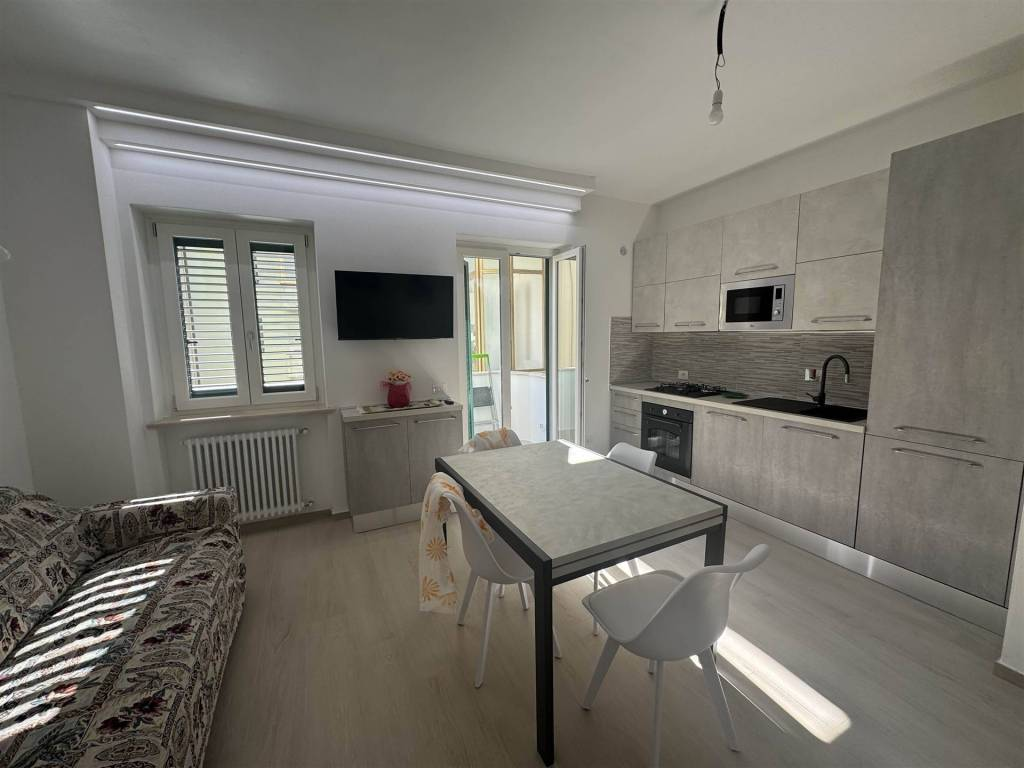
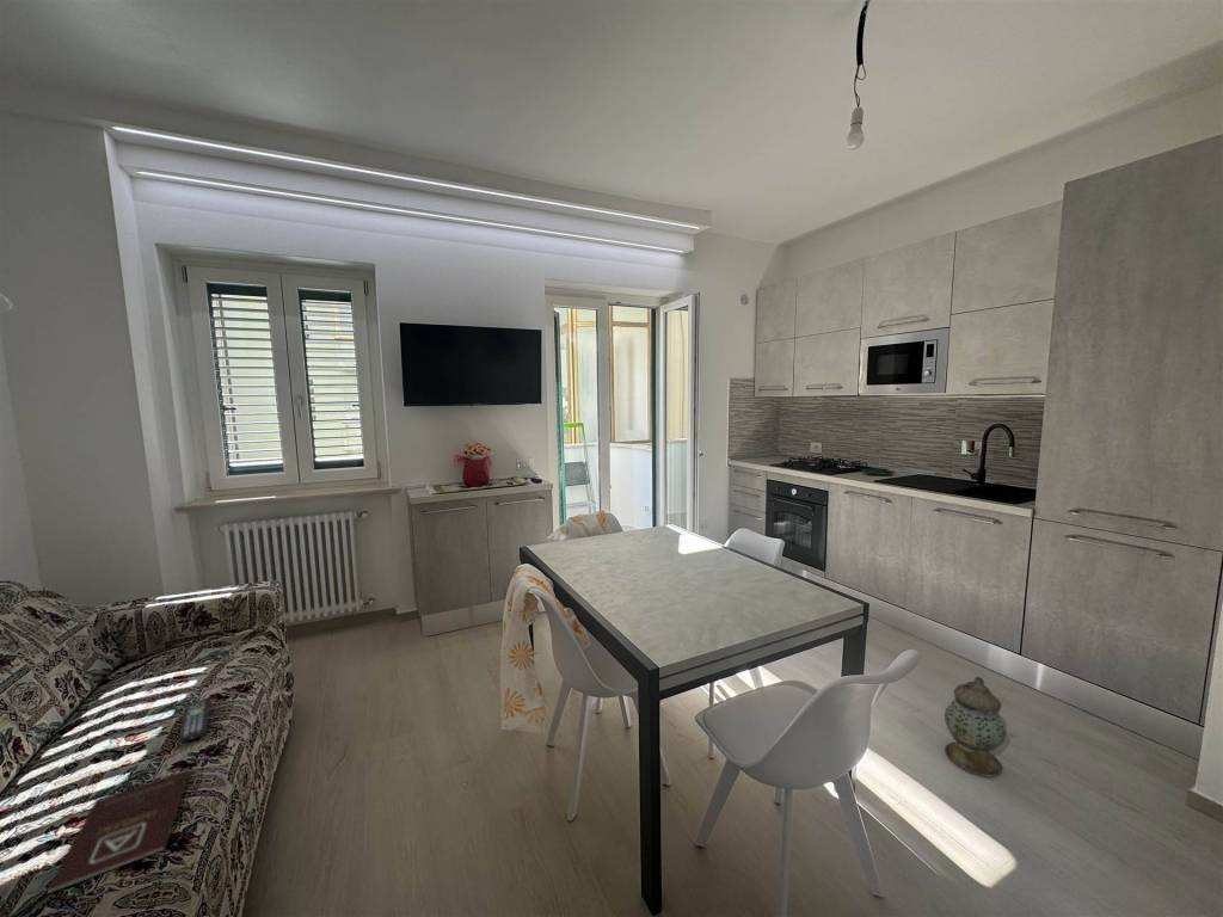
+ remote control [178,696,213,744]
+ lantern [944,676,1008,778]
+ book [45,769,191,896]
